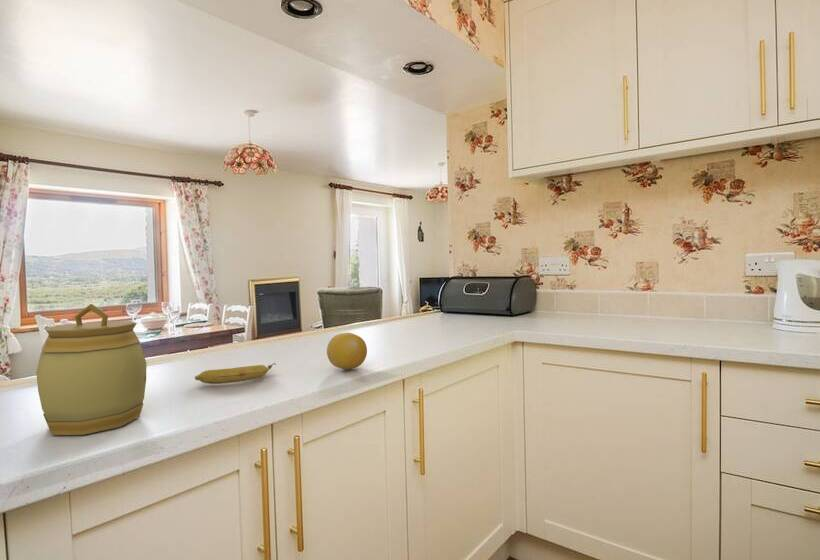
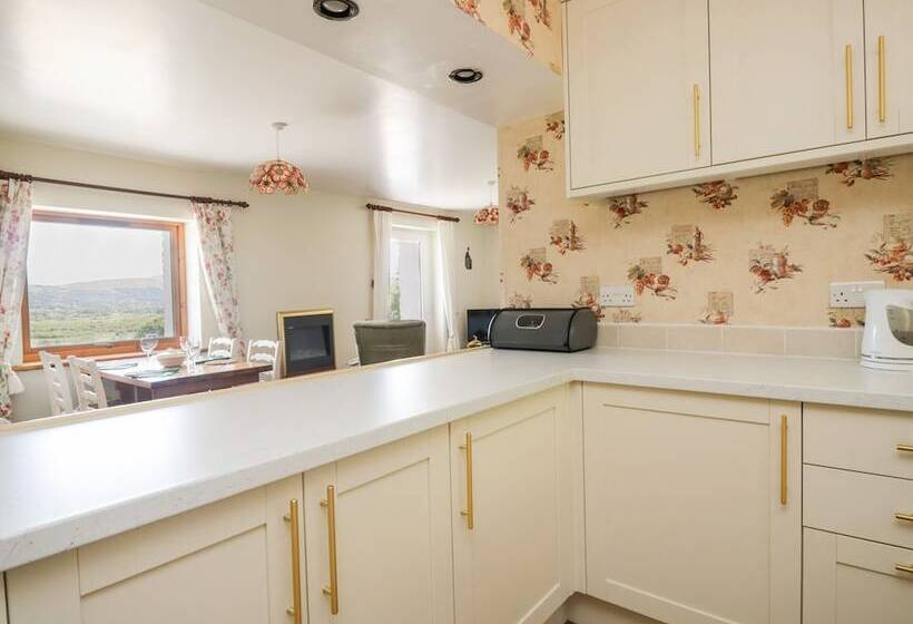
- banana [194,362,277,385]
- jar [35,303,148,436]
- fruit [326,332,368,370]
